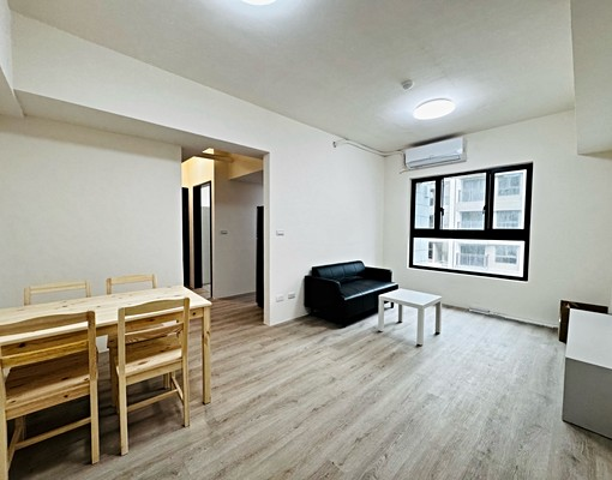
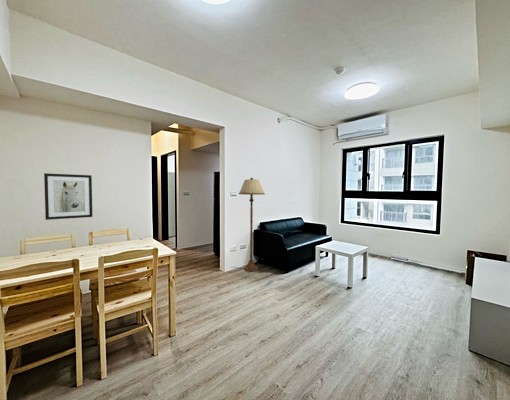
+ wall art [43,172,94,221]
+ floor lamp [238,177,266,272]
